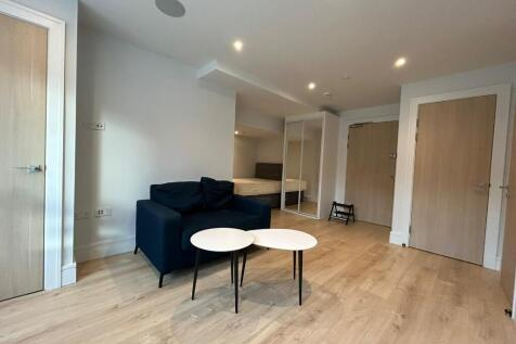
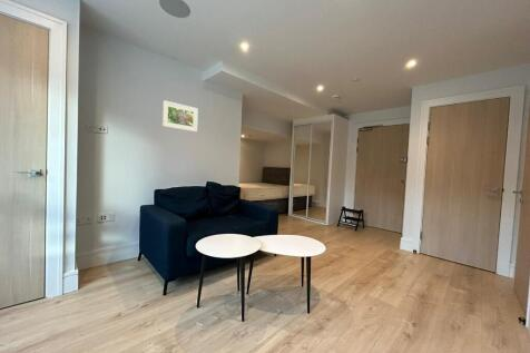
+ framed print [161,99,199,133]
